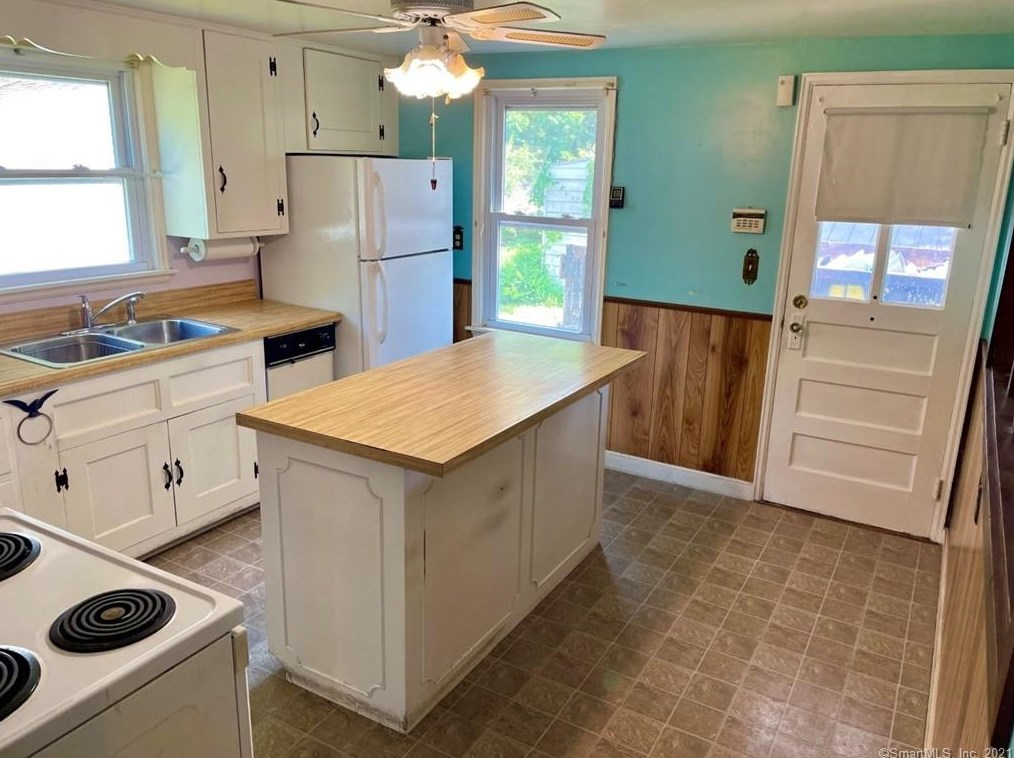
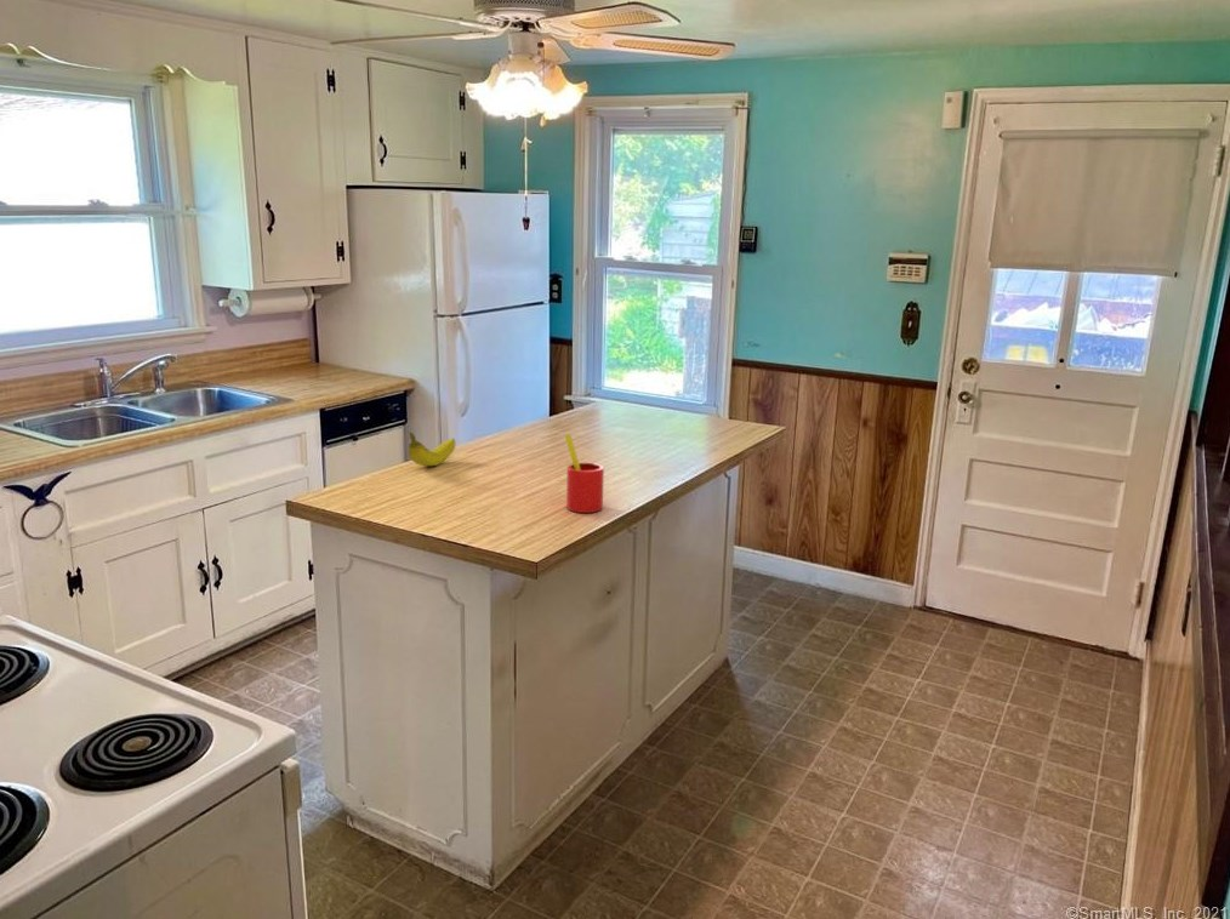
+ fruit [406,432,457,467]
+ straw [564,433,605,514]
